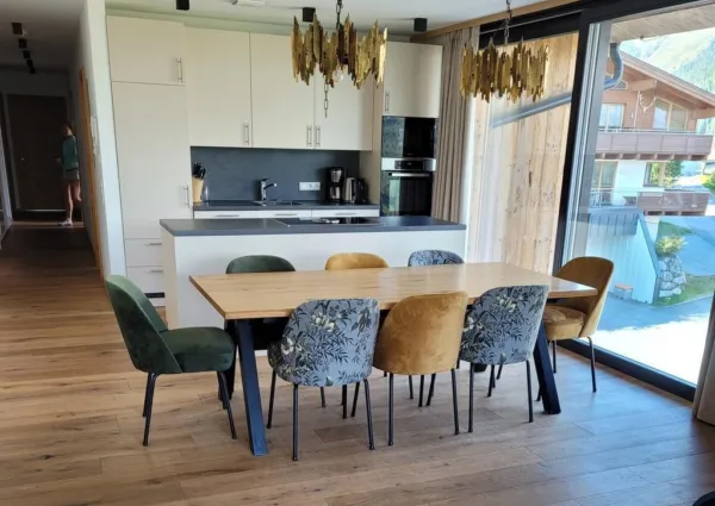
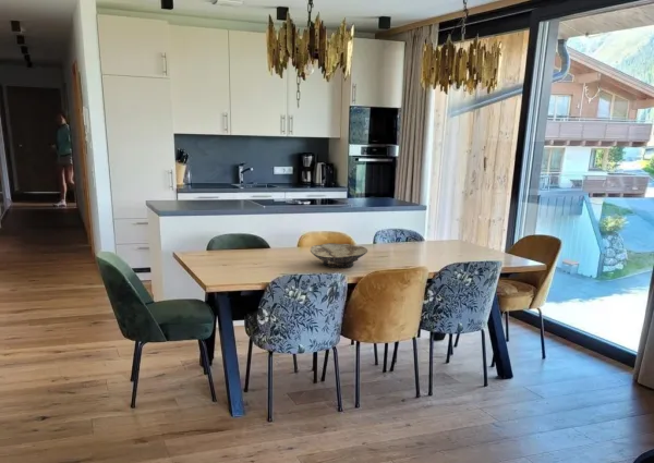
+ bowl [310,242,368,269]
